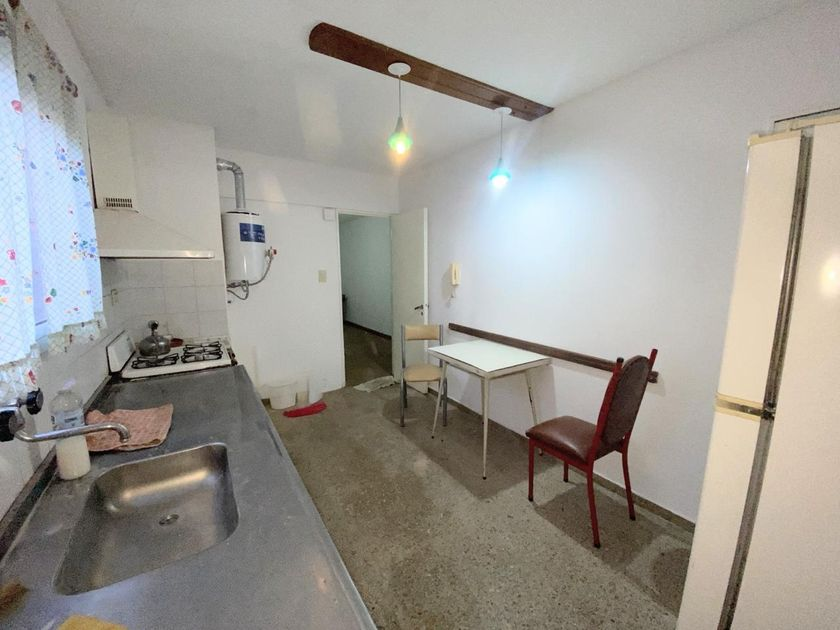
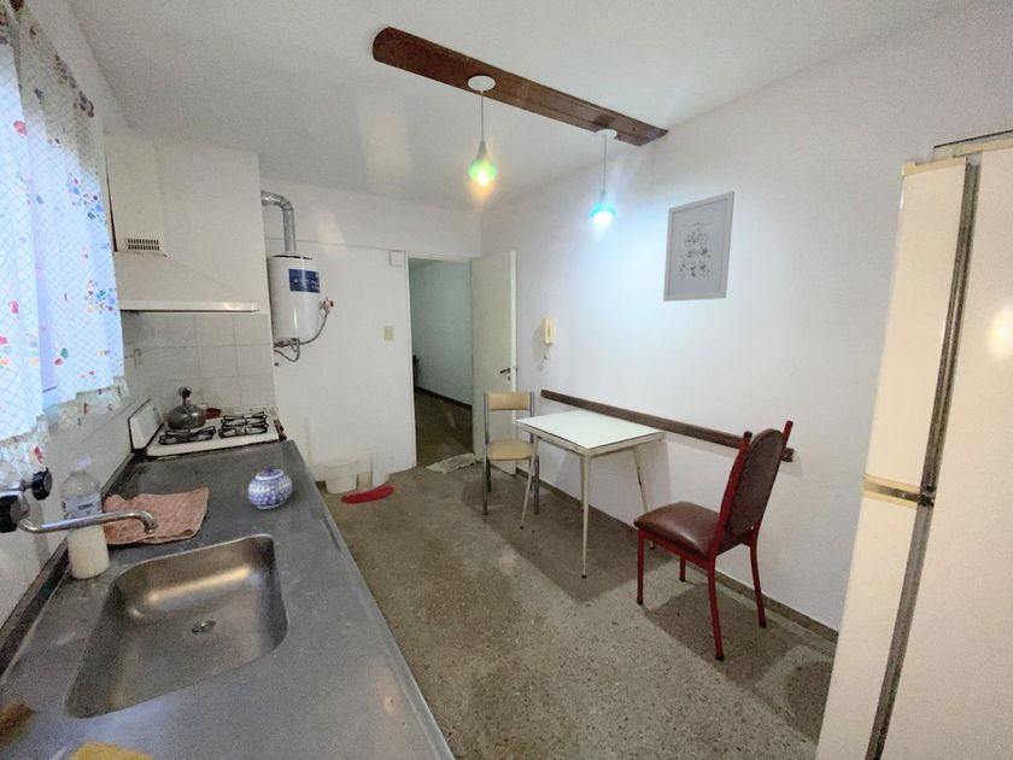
+ teapot [247,466,293,510]
+ wall art [662,191,736,303]
